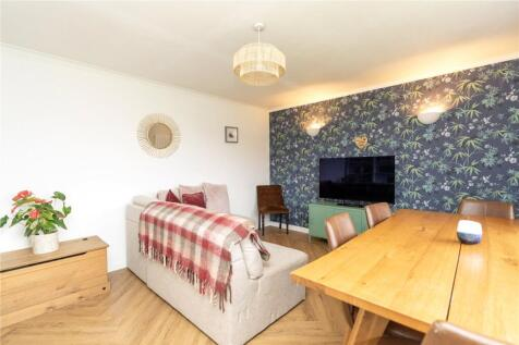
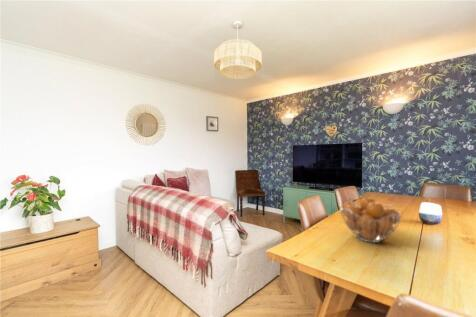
+ fruit basket [339,196,403,244]
